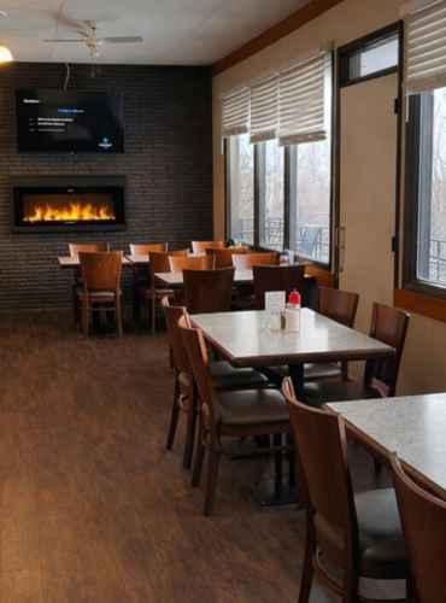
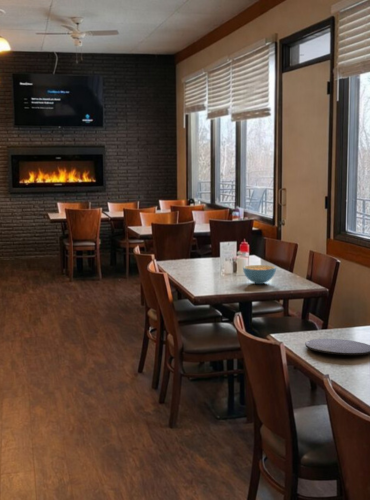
+ plate [304,338,370,356]
+ cereal bowl [242,264,277,285]
